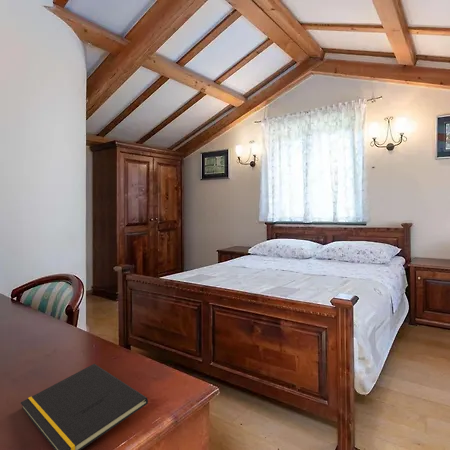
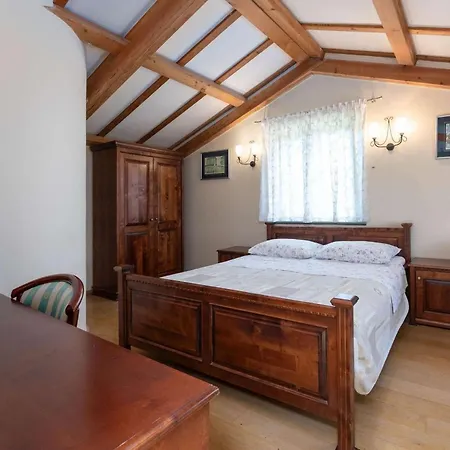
- notepad [20,363,149,450]
